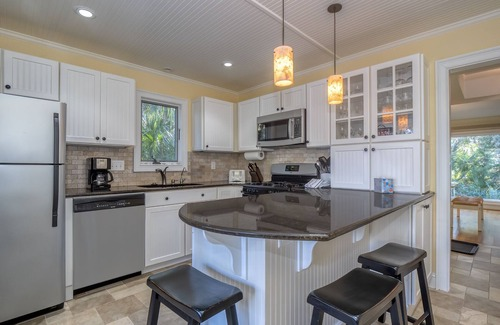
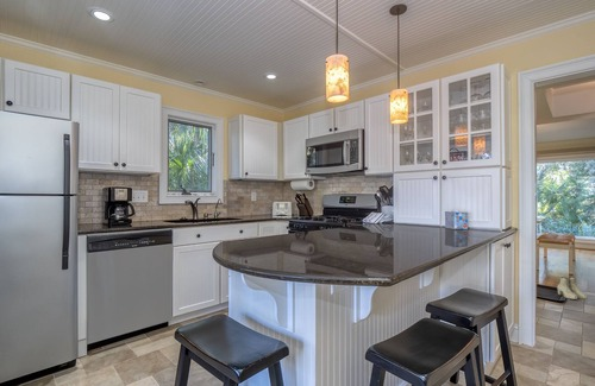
+ boots [556,276,588,300]
